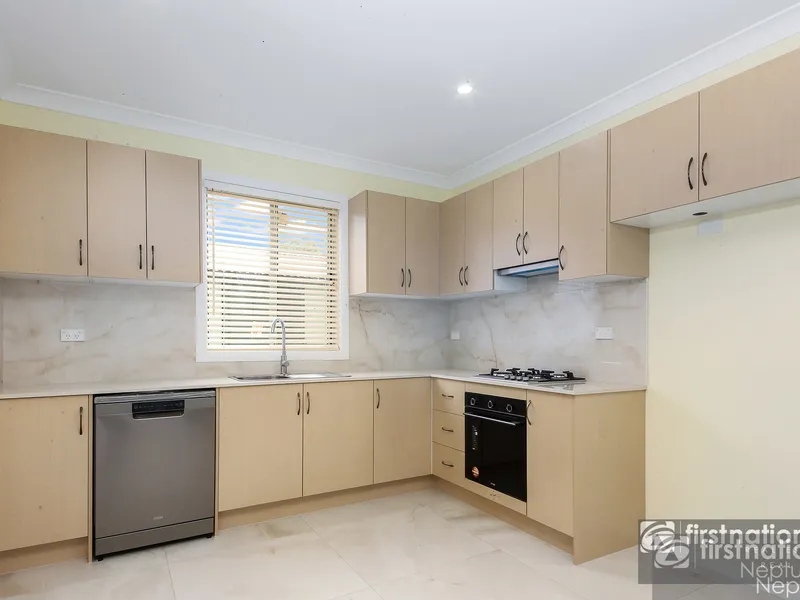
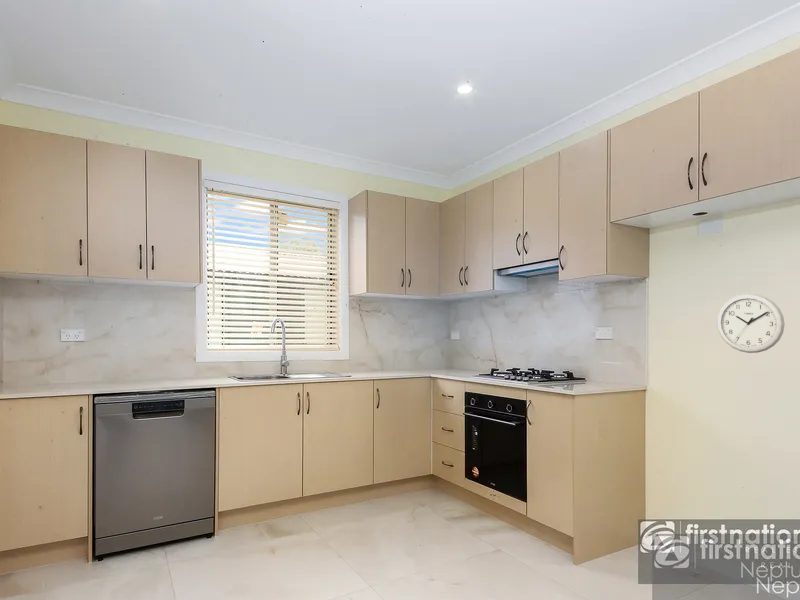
+ wall clock [716,292,786,354]
